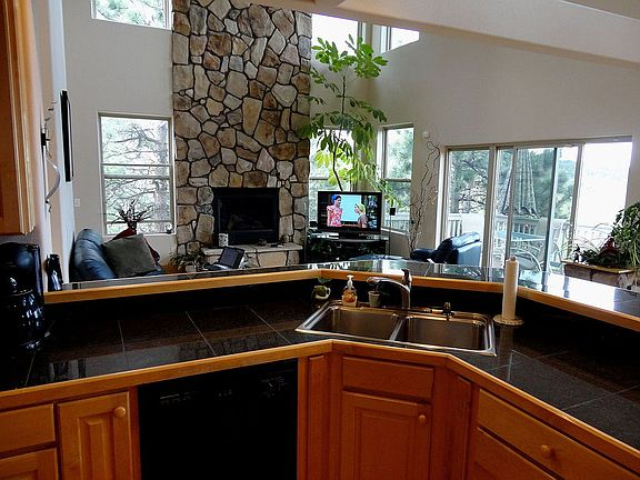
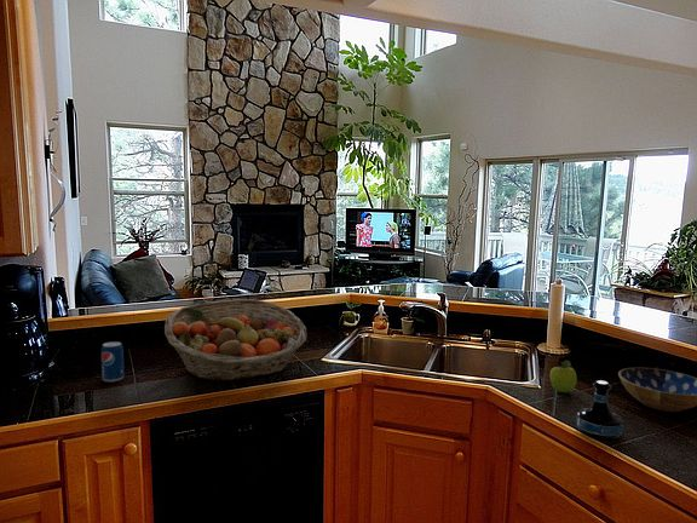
+ tequila bottle [575,380,624,441]
+ beverage can [100,340,125,383]
+ fruit basket [163,298,307,383]
+ fruit [549,360,578,395]
+ bowl [617,367,697,413]
